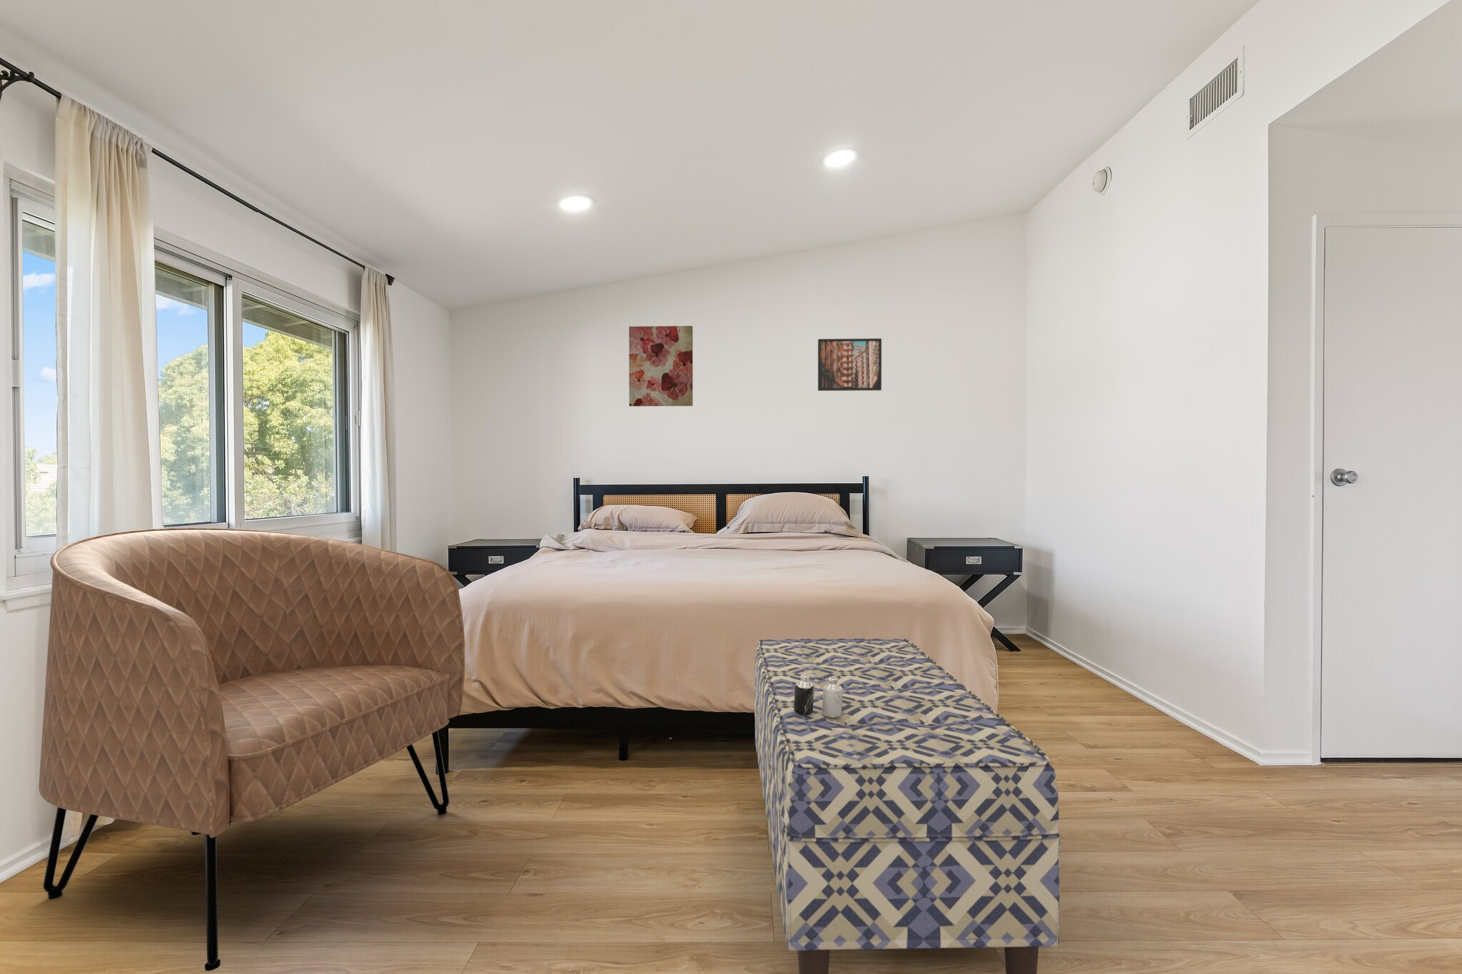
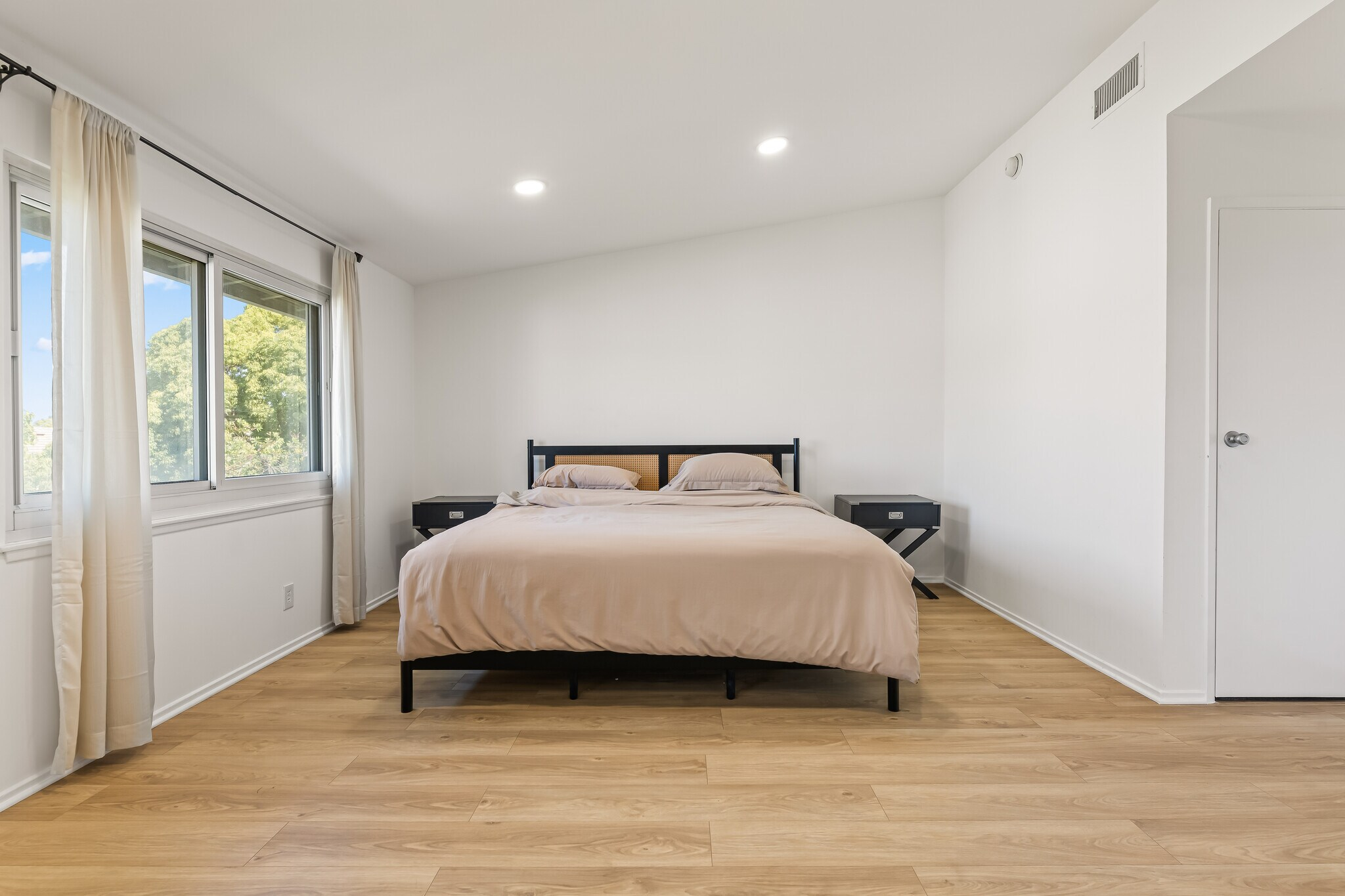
- bench [754,638,1061,974]
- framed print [817,337,883,391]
- wall art [628,325,693,407]
- armchair [38,527,465,972]
- candle [794,674,842,717]
